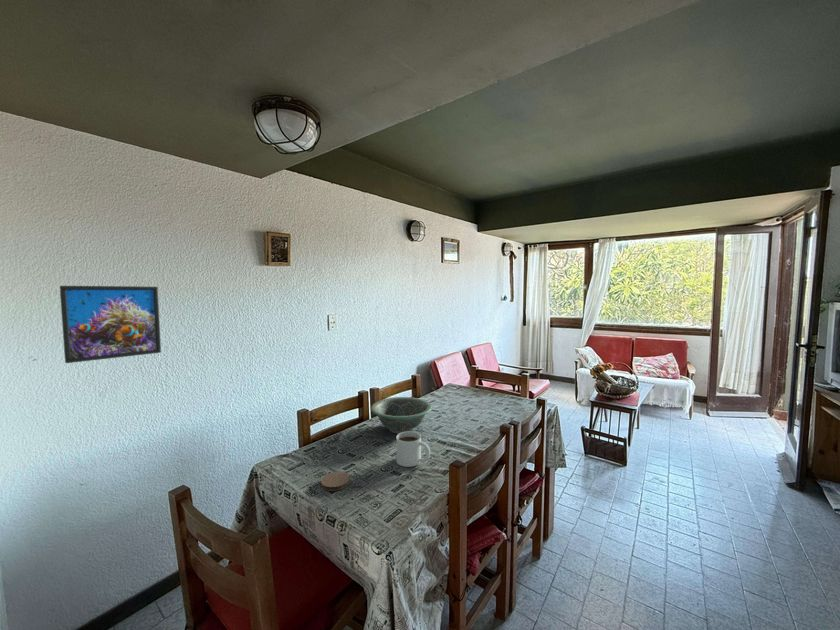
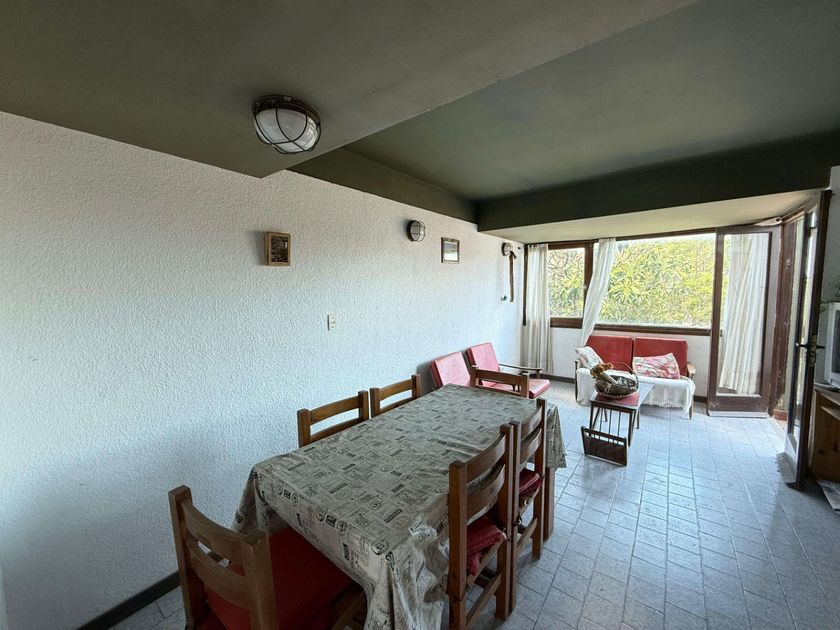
- coaster [320,471,350,492]
- decorative bowl [370,396,433,434]
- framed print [59,285,162,364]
- mug [395,431,431,468]
